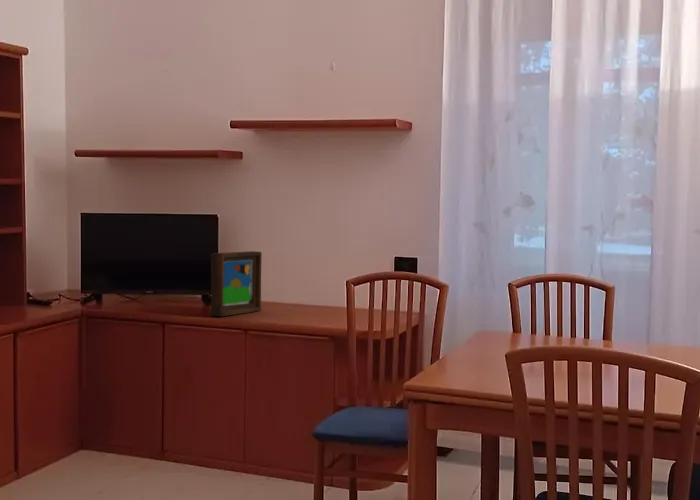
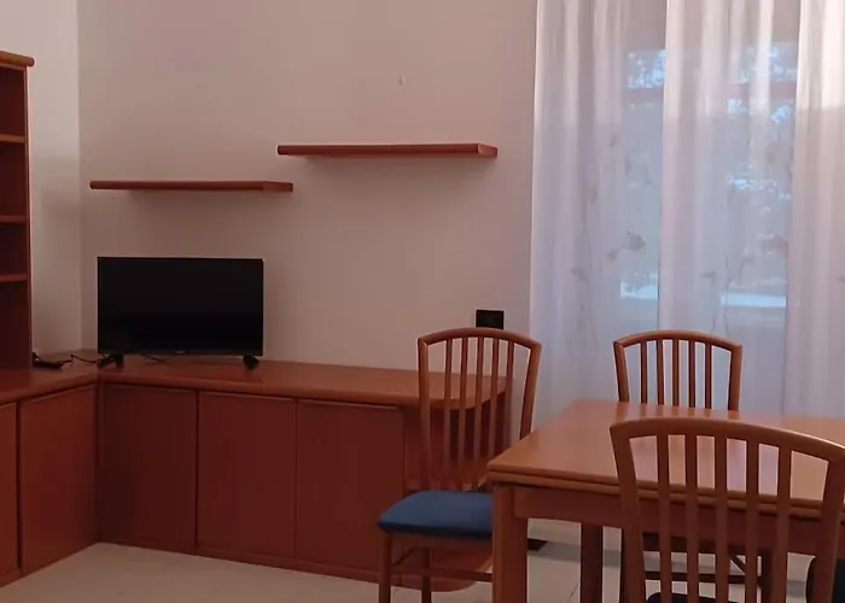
- picture frame [210,250,263,318]
